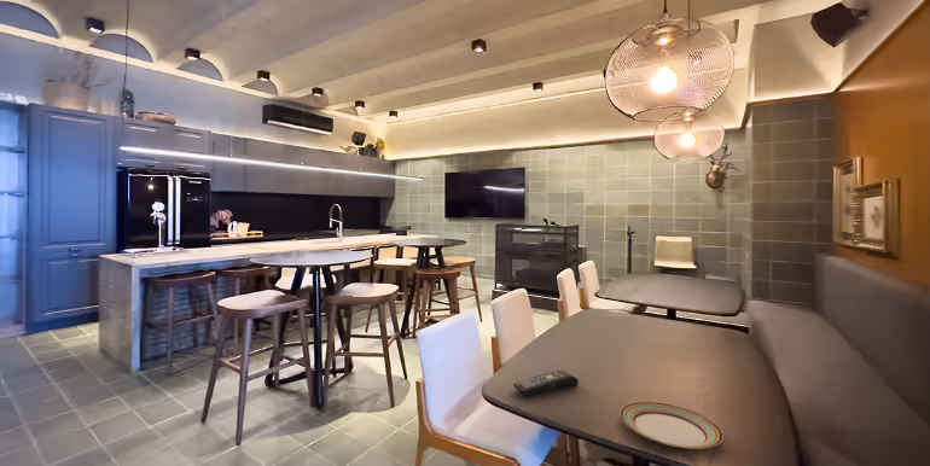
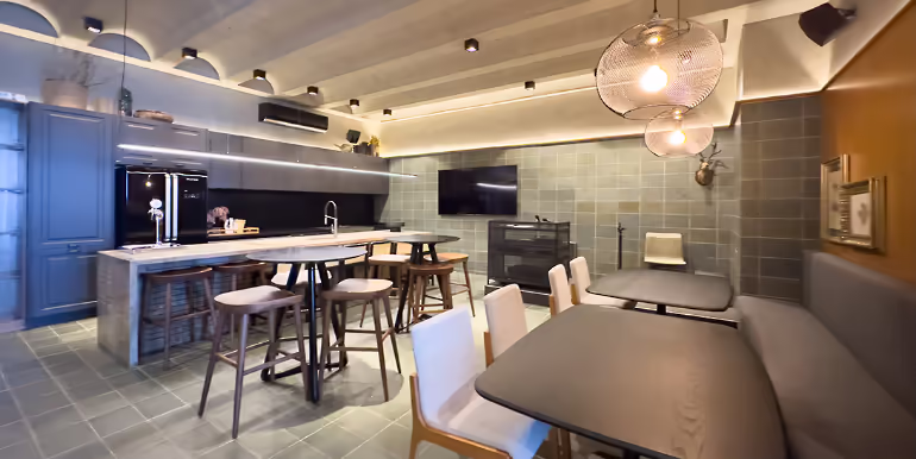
- remote control [512,369,580,396]
- plate [618,401,725,450]
